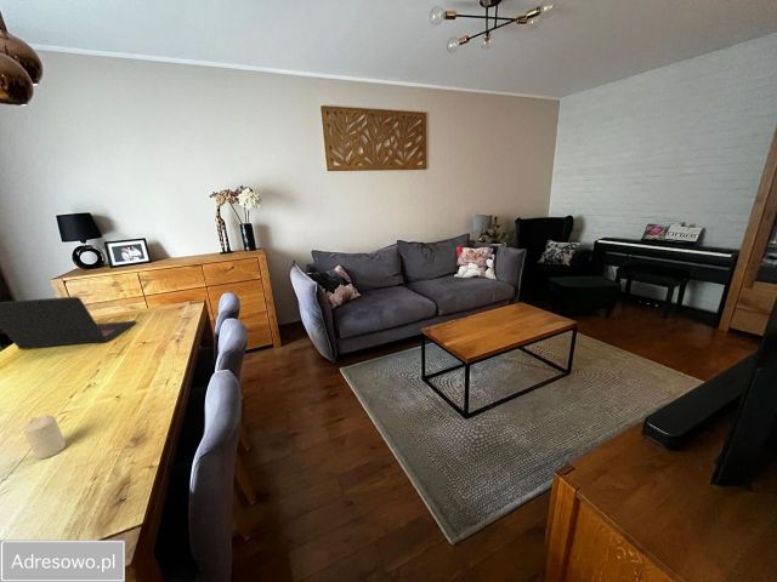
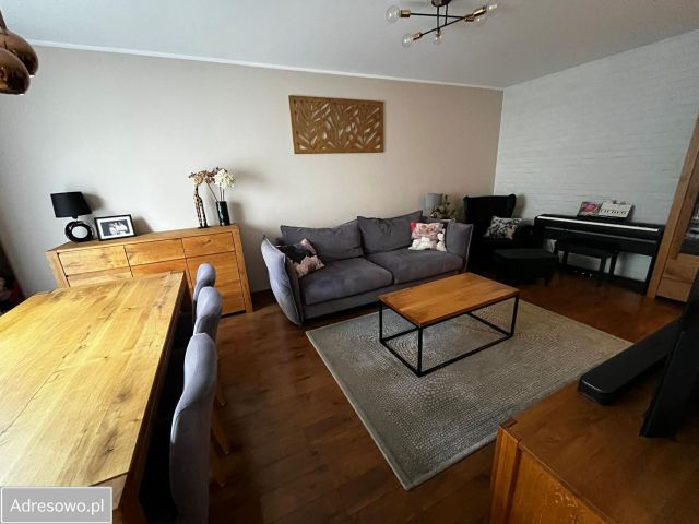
- candle [22,413,67,460]
- laptop [0,296,137,350]
